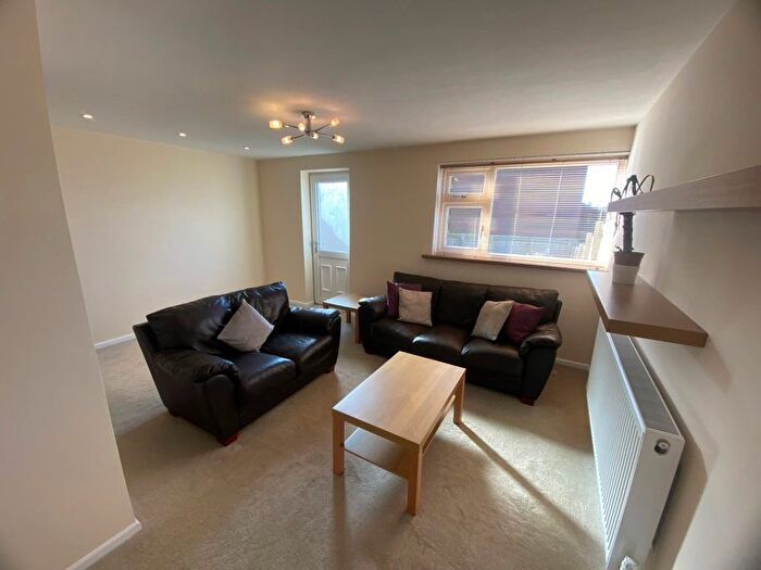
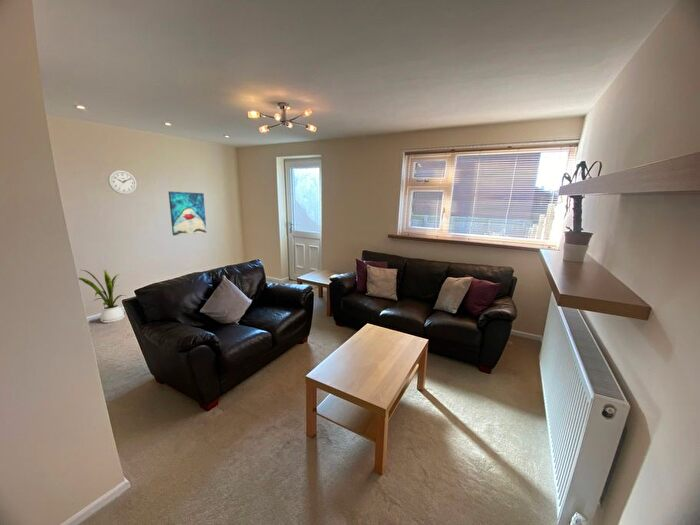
+ wall art [167,190,207,236]
+ wall clock [107,169,138,196]
+ house plant [78,269,128,324]
